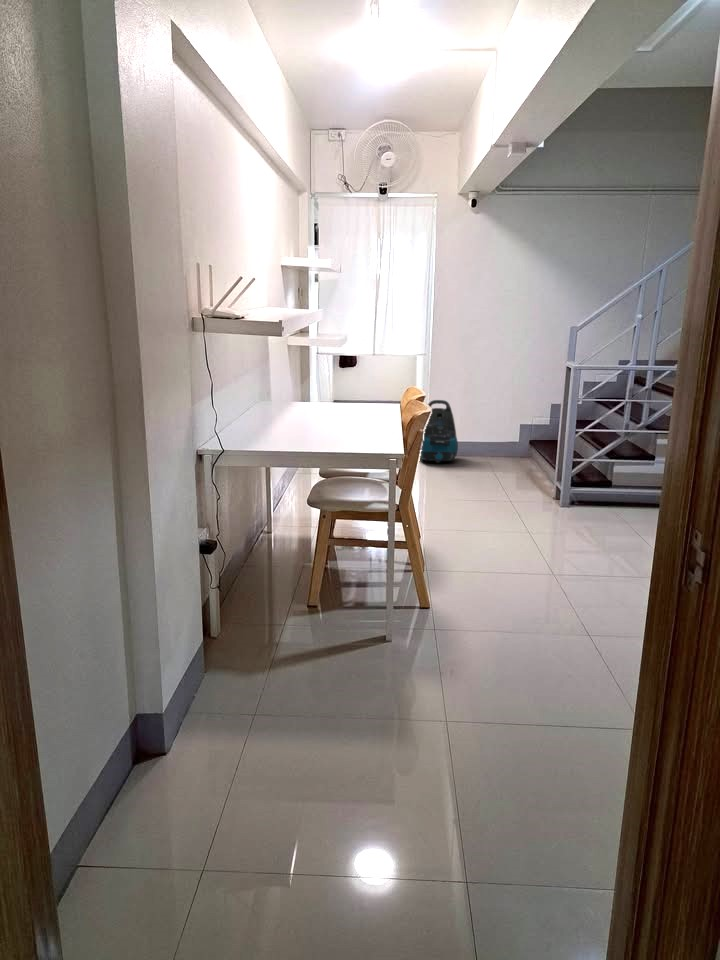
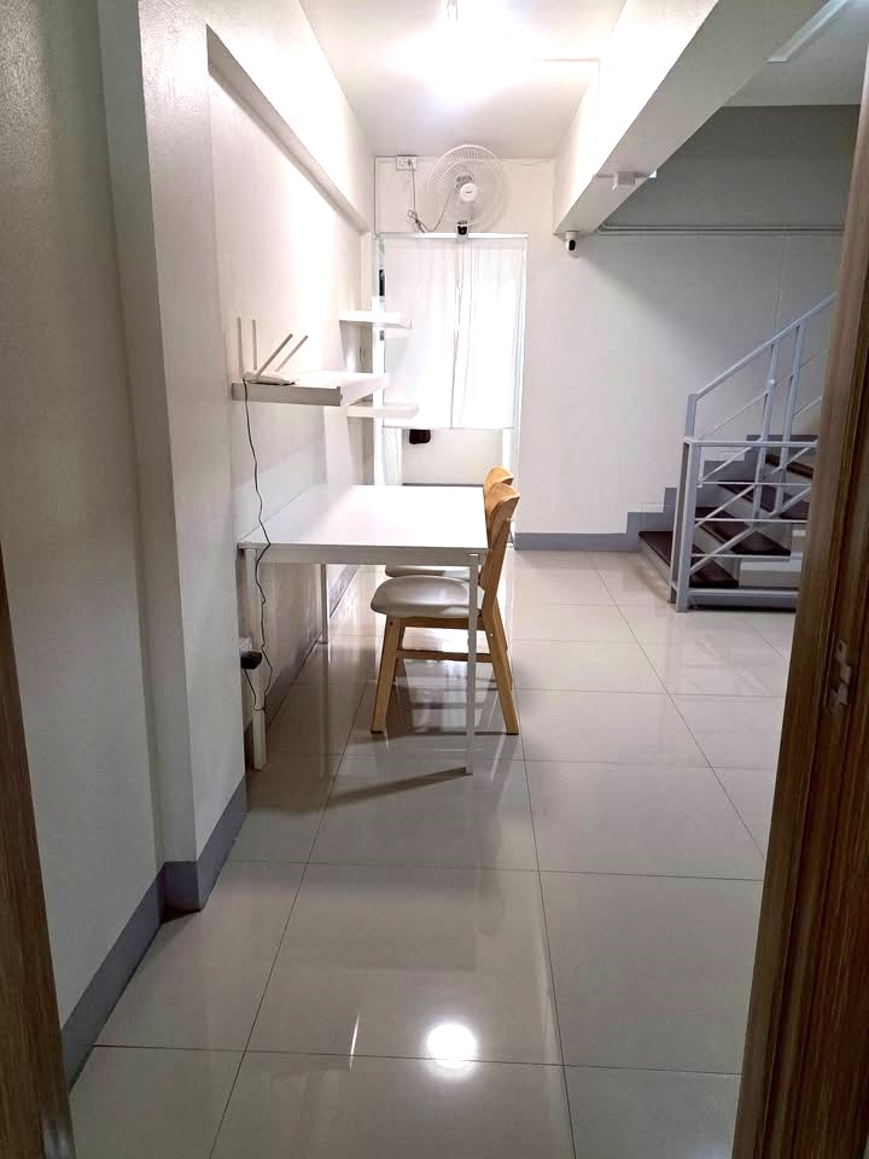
- vacuum cleaner [419,399,459,464]
